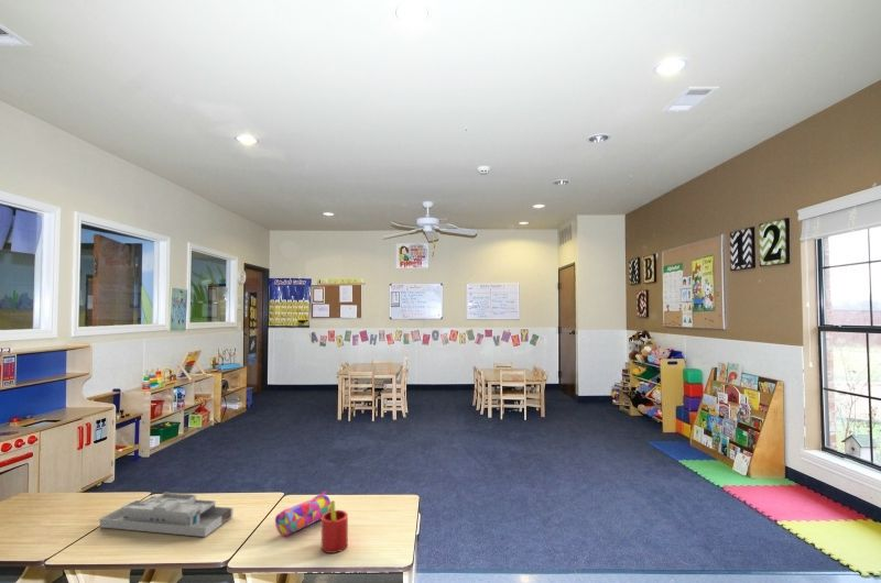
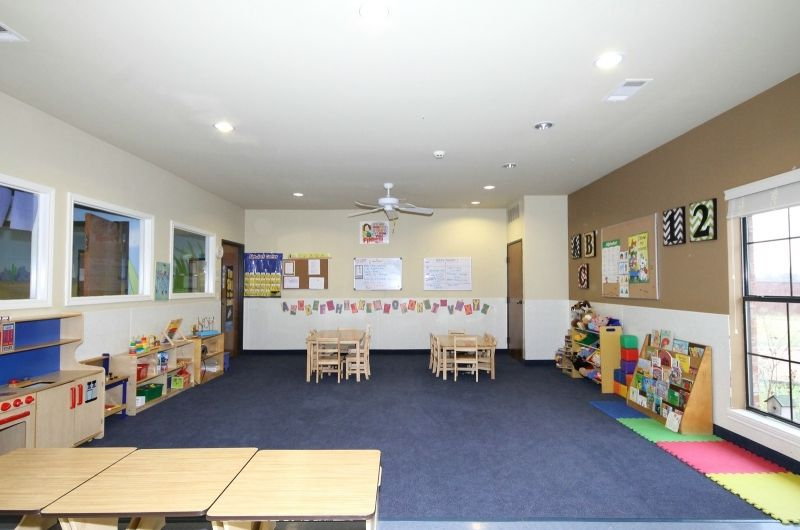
- pencil case [274,491,331,537]
- desk organizer [99,492,235,538]
- straw [320,499,349,554]
